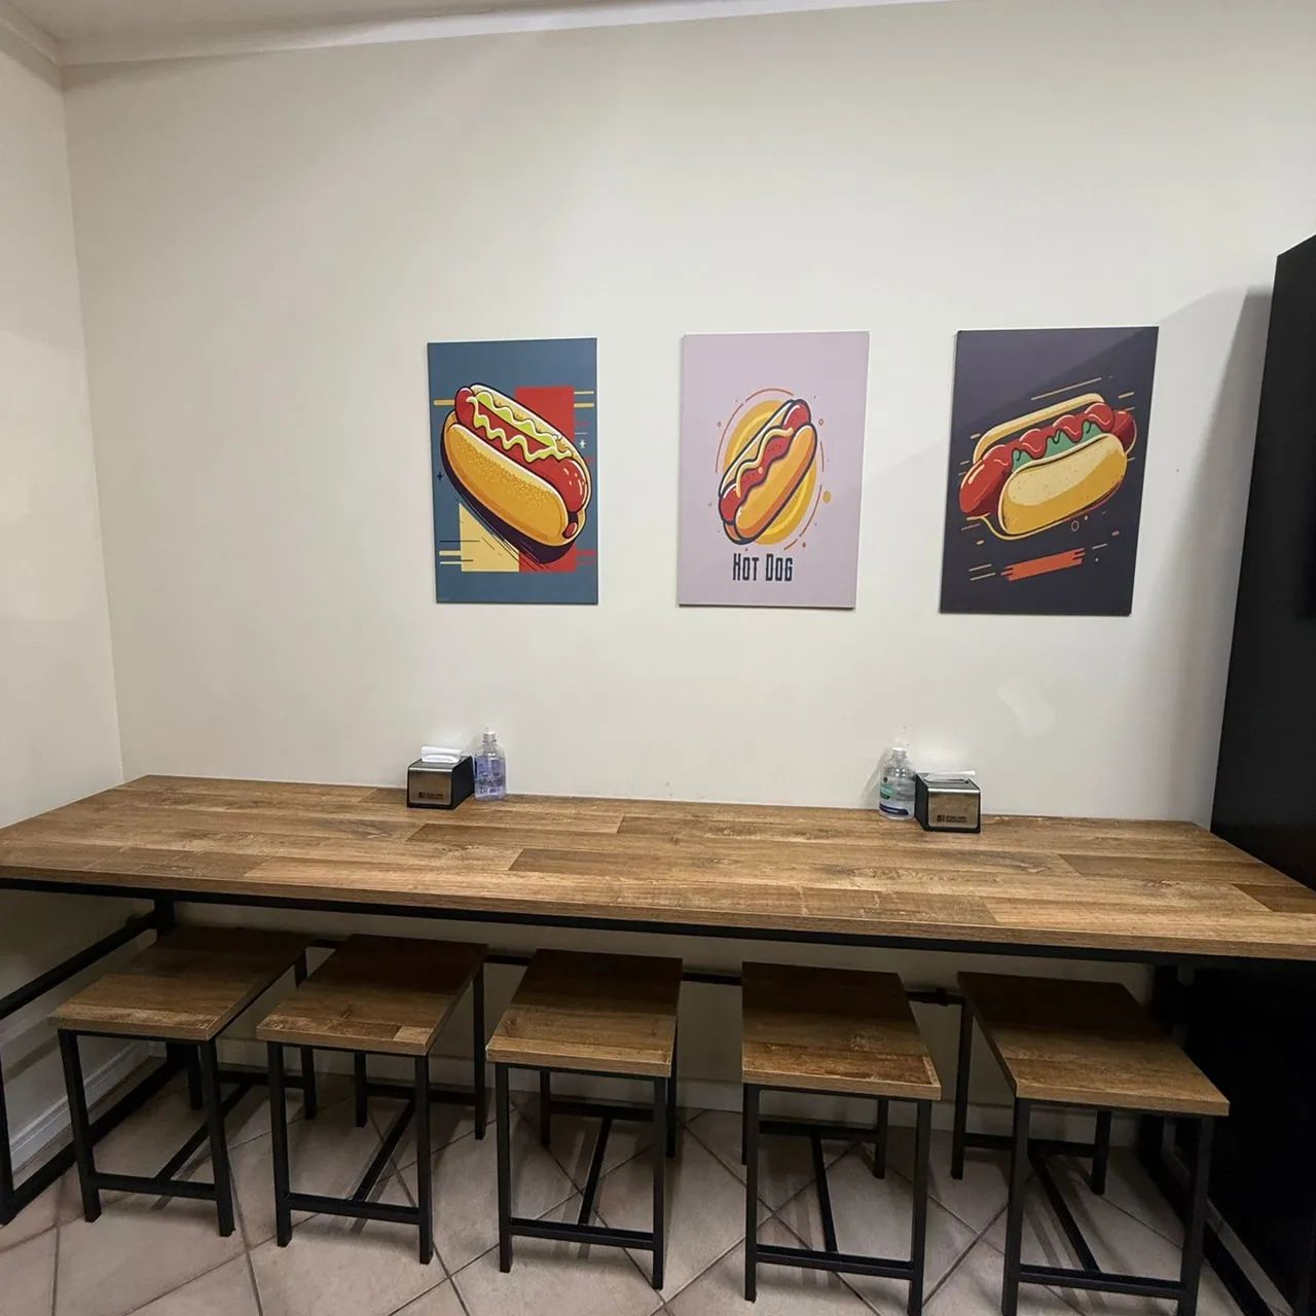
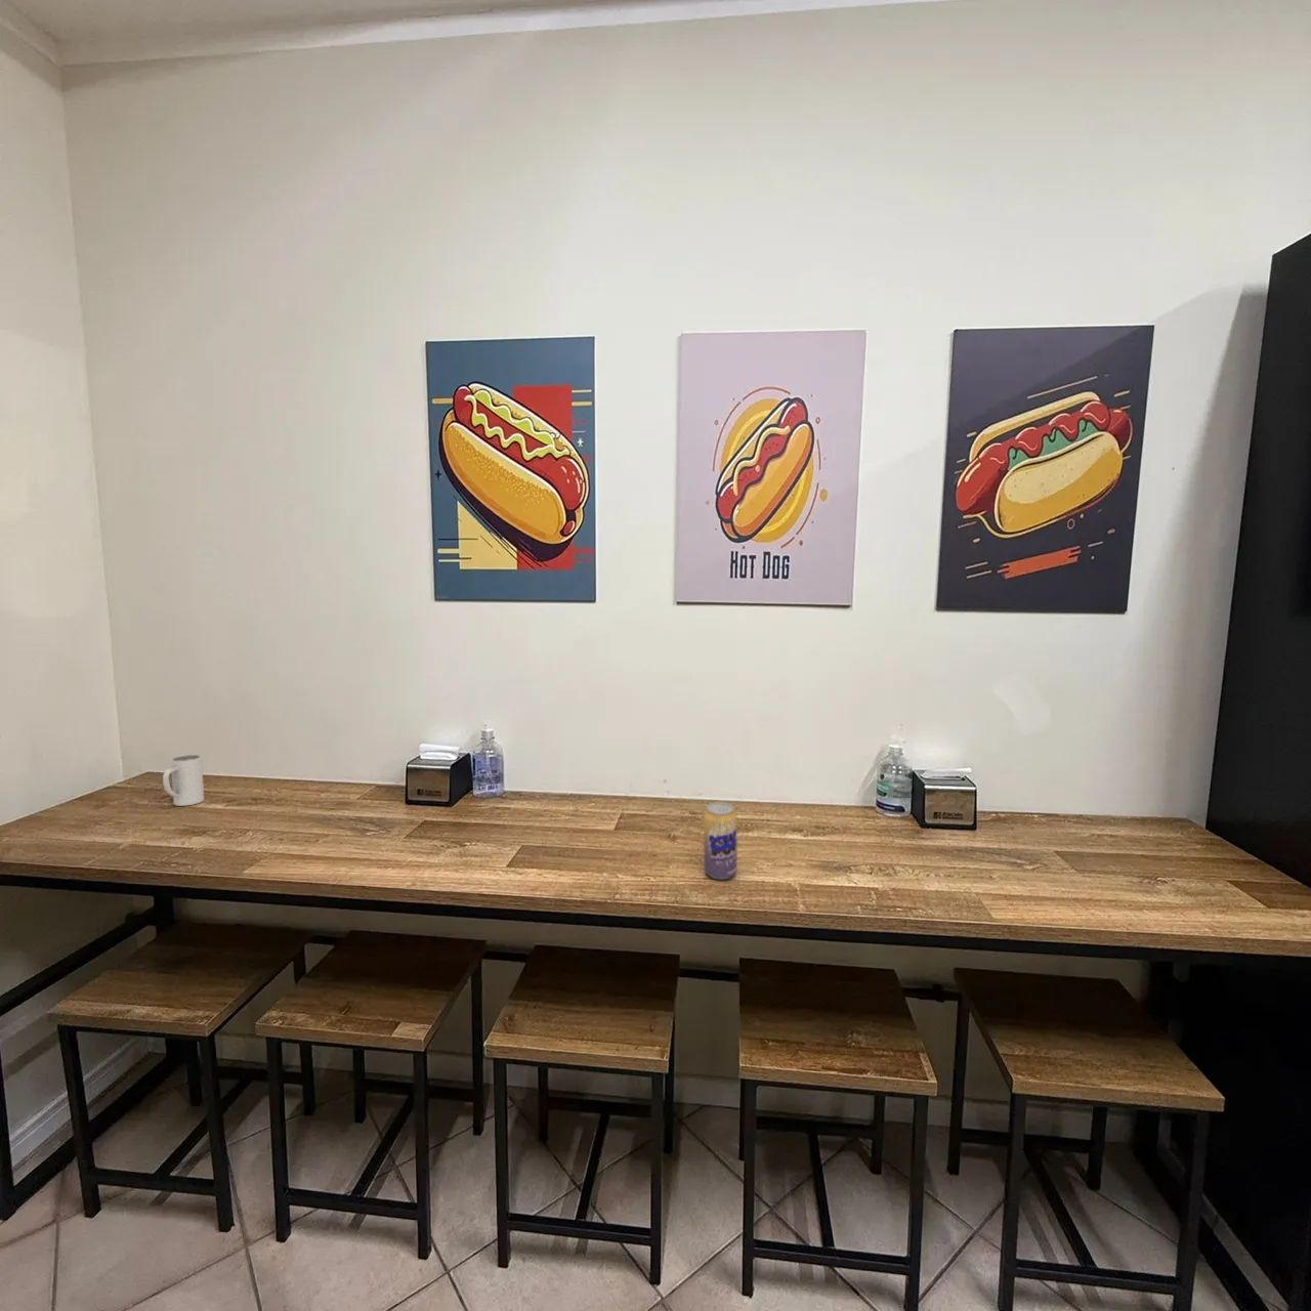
+ pop [702,801,737,880]
+ mug [162,754,205,807]
